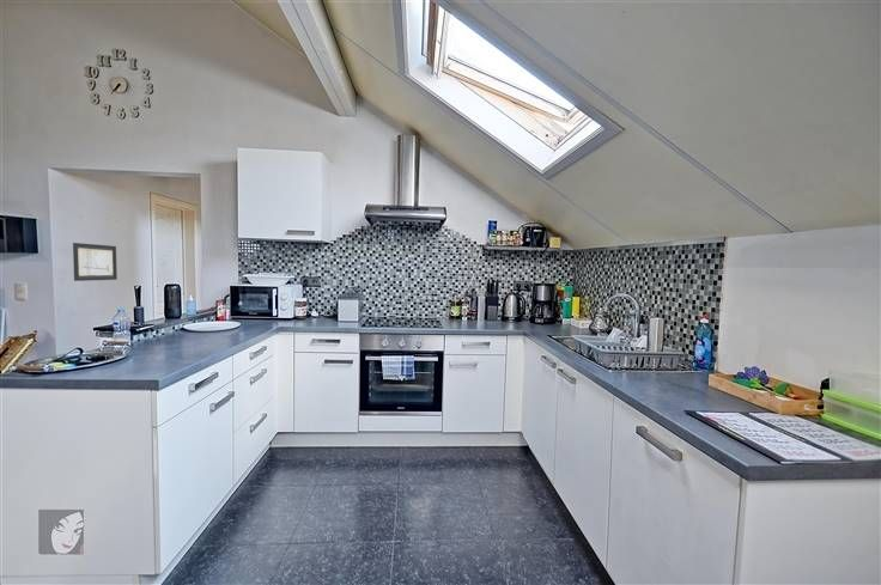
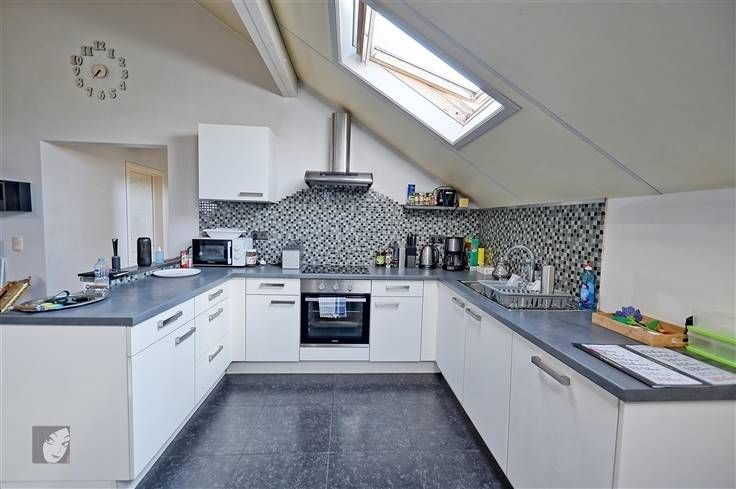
- wall art [72,242,119,282]
